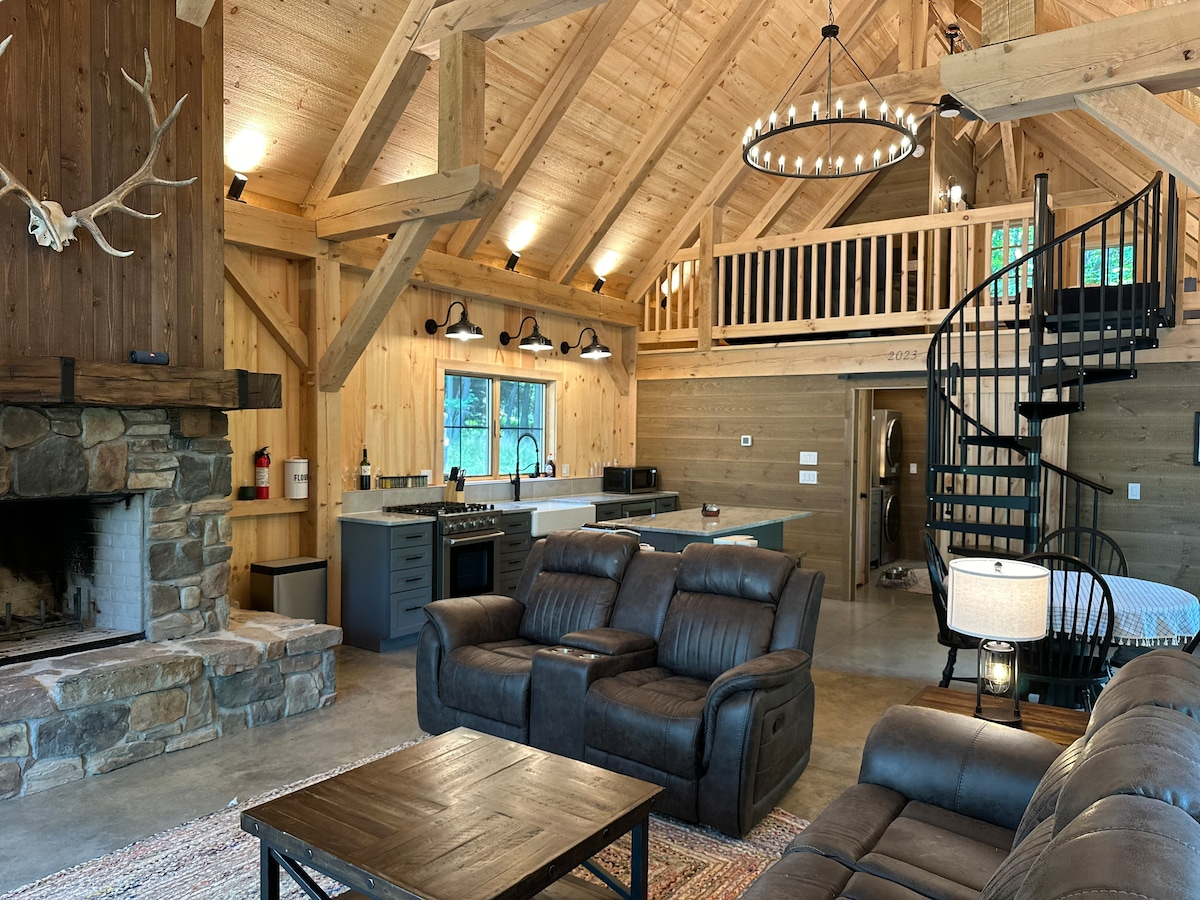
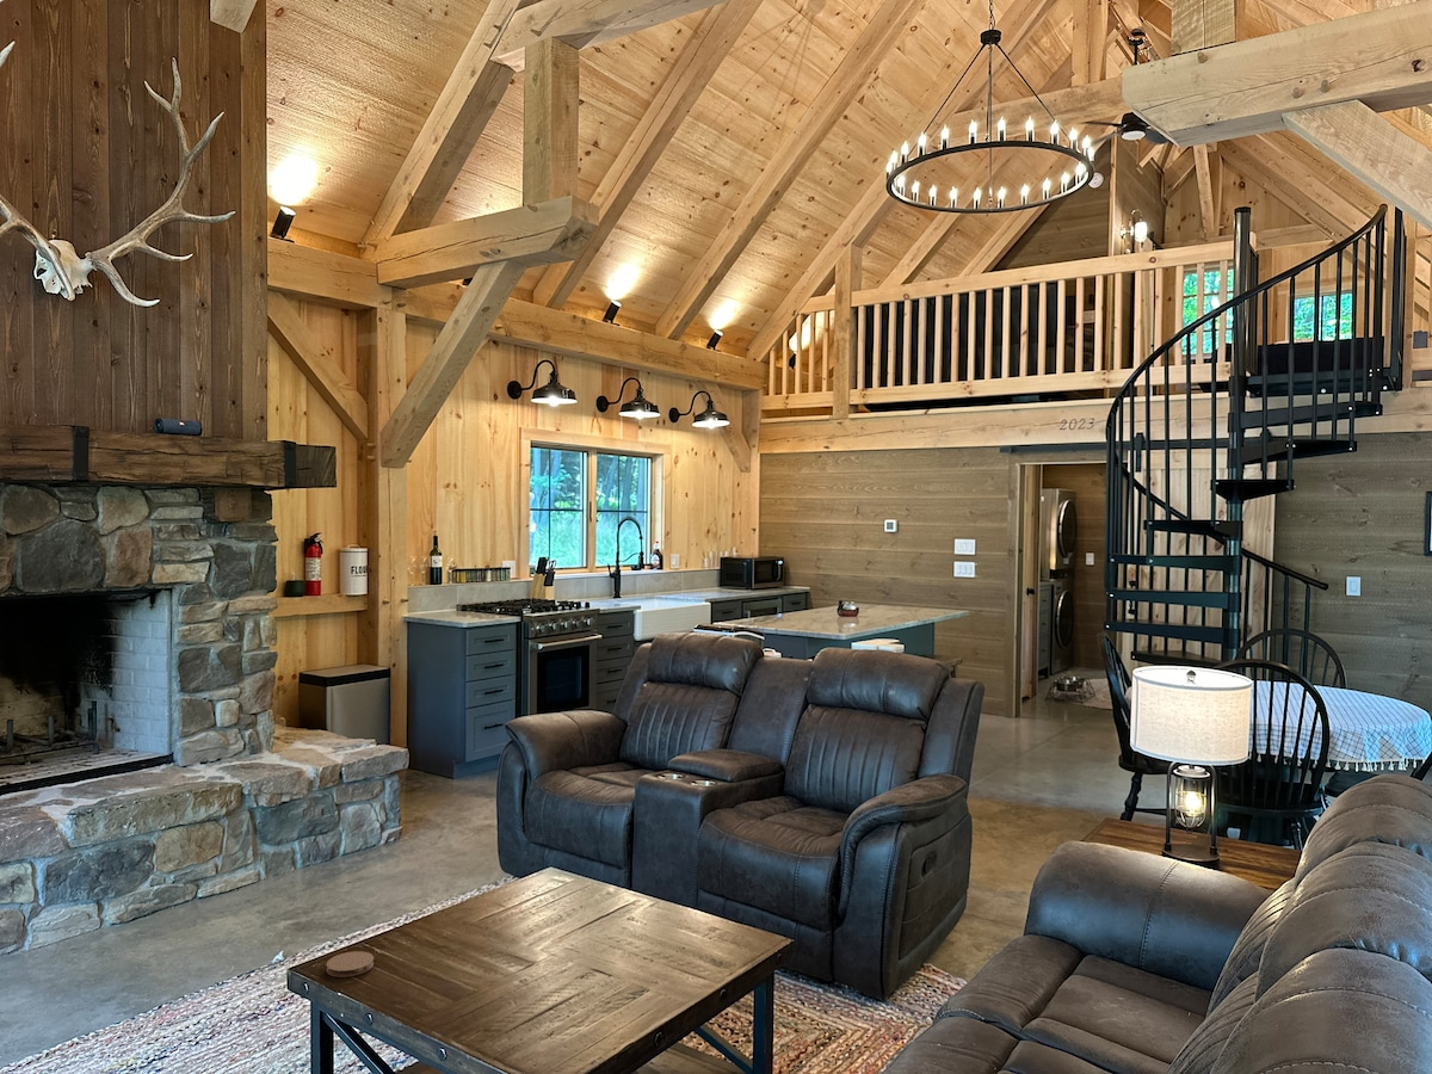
+ coaster [326,950,375,979]
